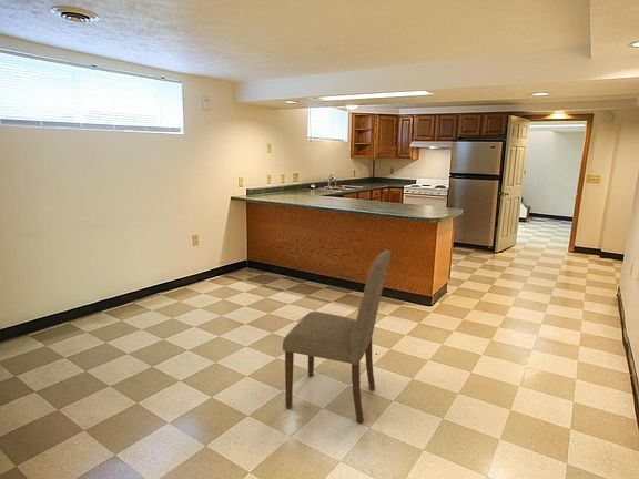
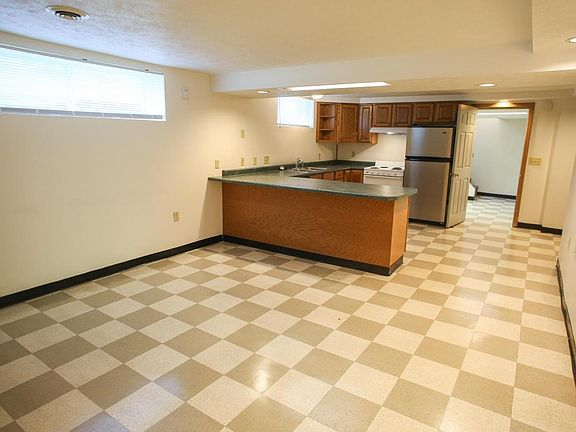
- dining chair [282,248,393,425]
